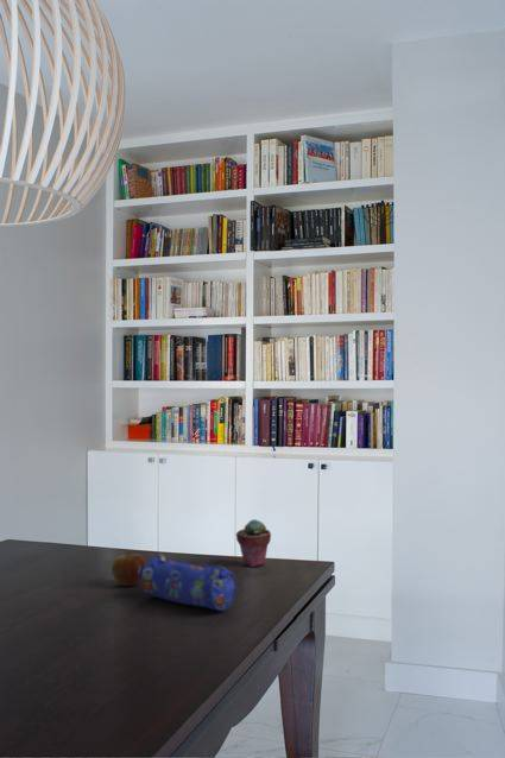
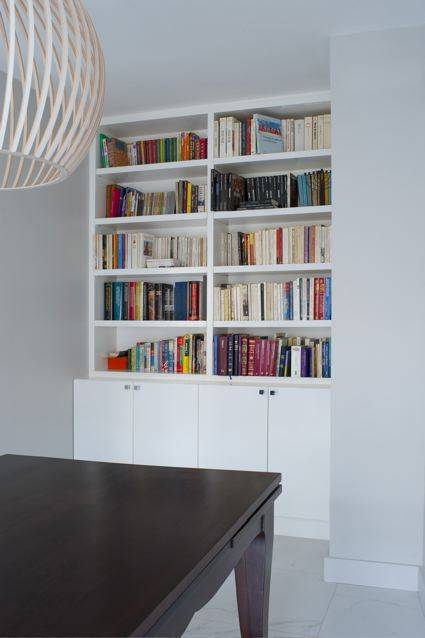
- potted succulent [235,518,272,568]
- pencil case [138,552,238,612]
- apple [111,551,147,587]
